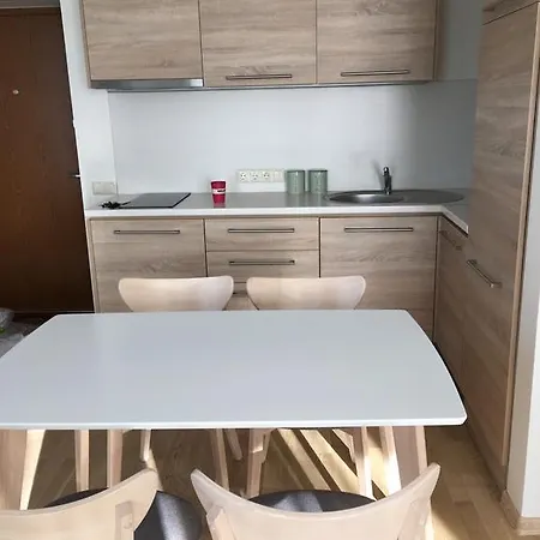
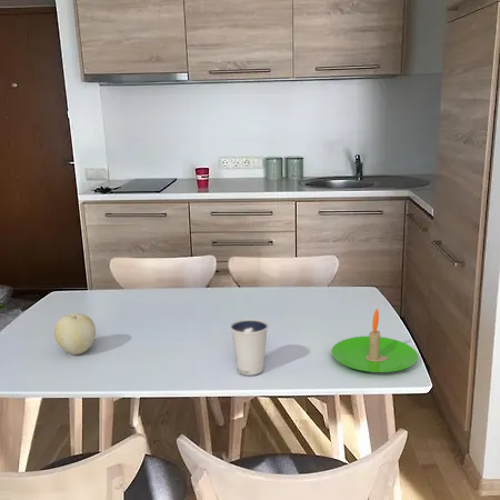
+ fruit [53,312,97,356]
+ candle [330,307,419,373]
+ dixie cup [229,318,269,377]
